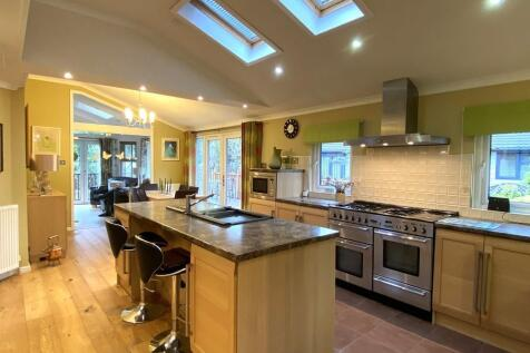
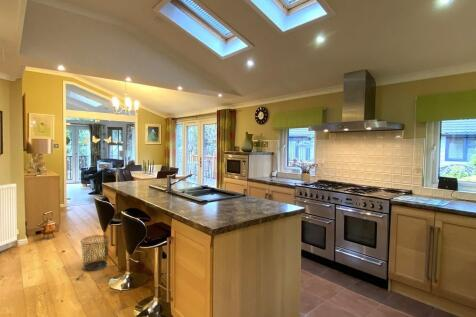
+ waste bin [79,234,111,272]
